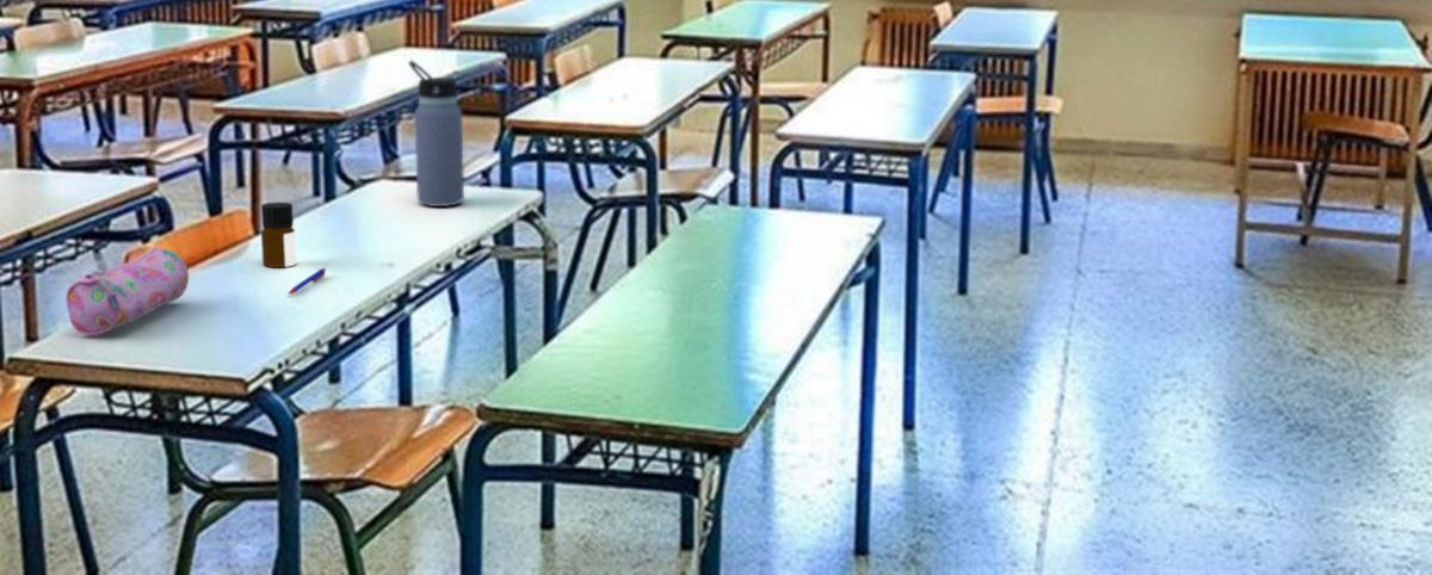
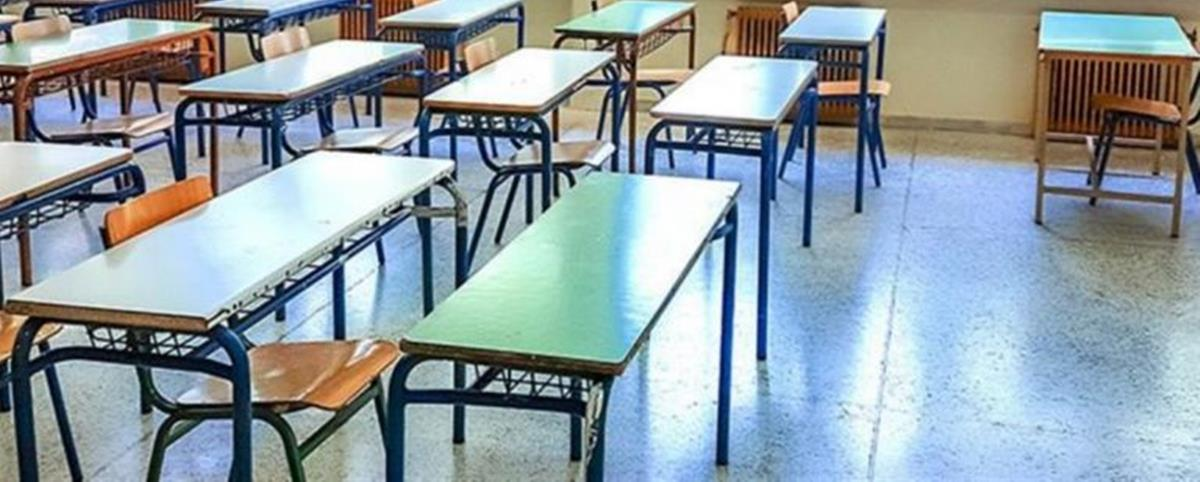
- pen [286,267,327,296]
- pencil case [64,246,190,336]
- water bottle [407,58,465,208]
- bottle [260,200,298,268]
